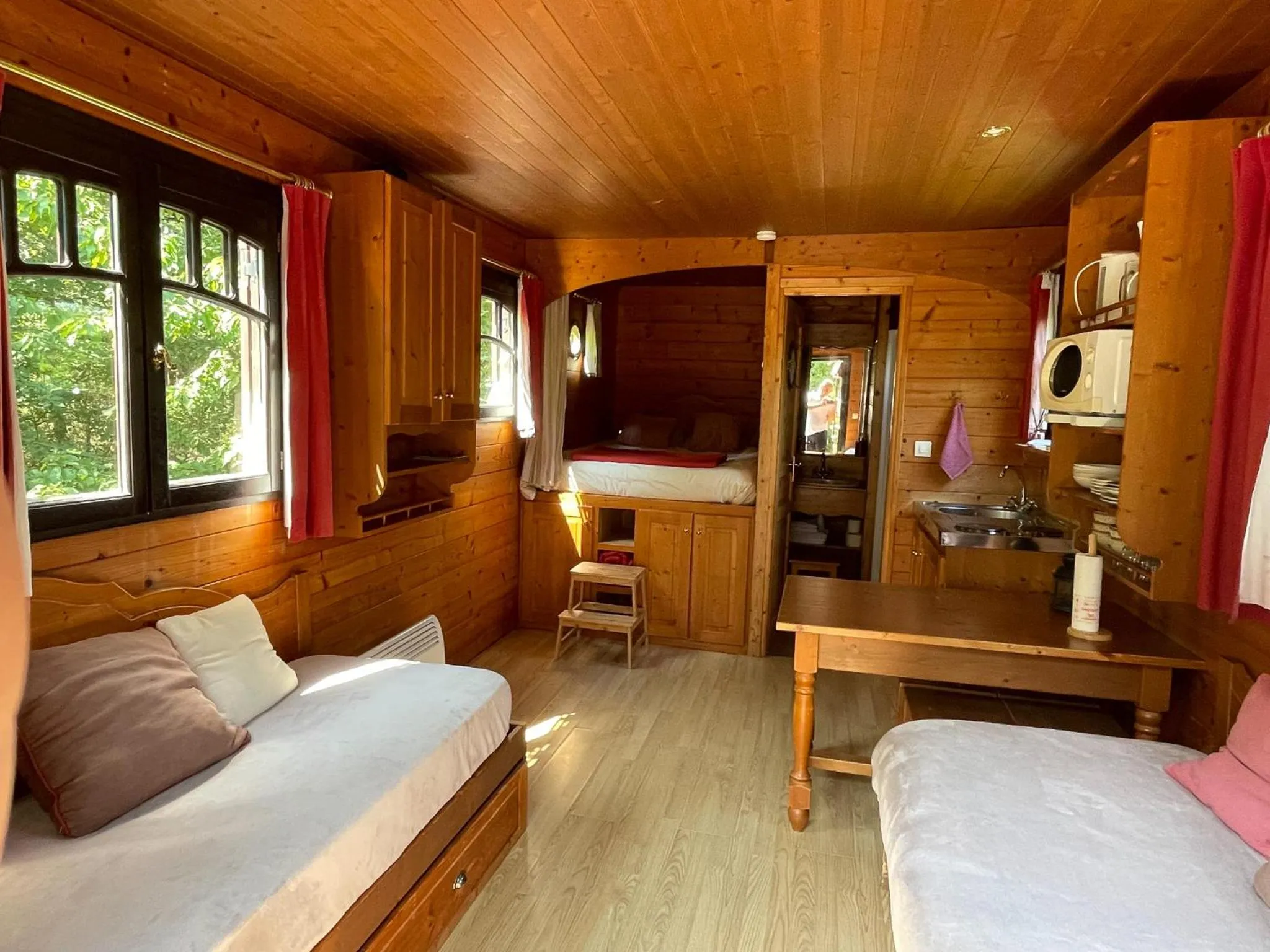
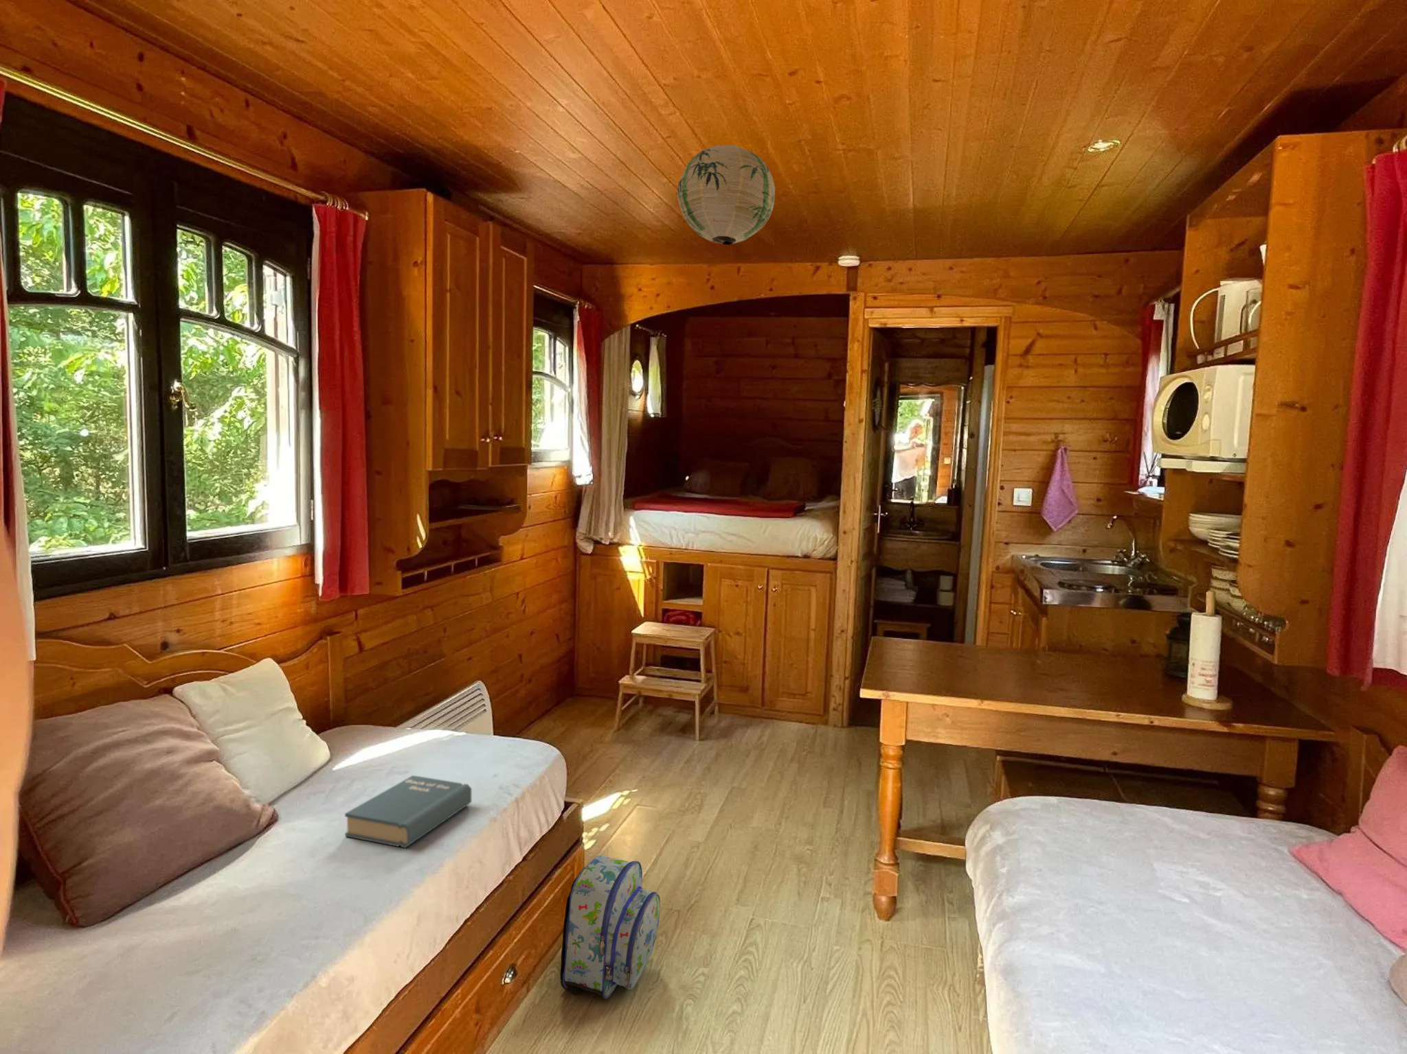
+ book [345,775,472,849]
+ paper lantern [677,145,776,246]
+ backpack [559,855,661,1000]
